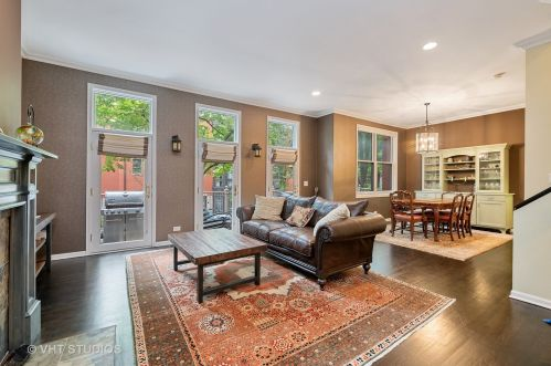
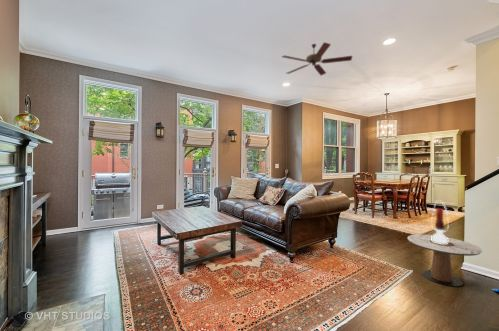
+ ceiling fan [281,41,353,76]
+ side table [407,233,483,287]
+ table lamp [430,199,450,244]
